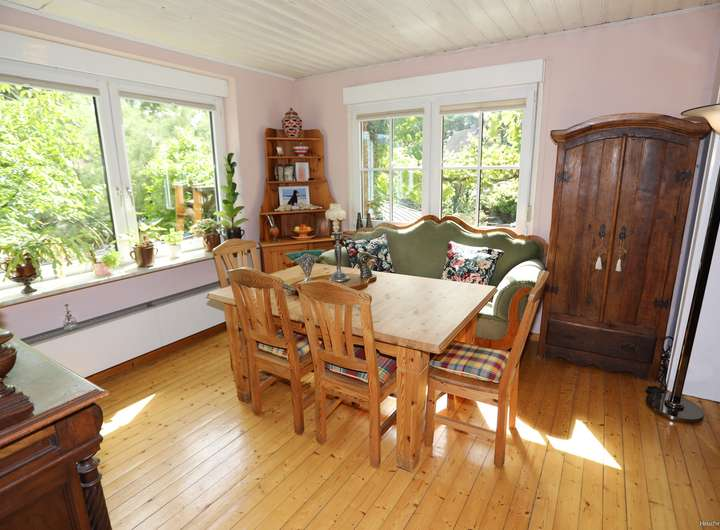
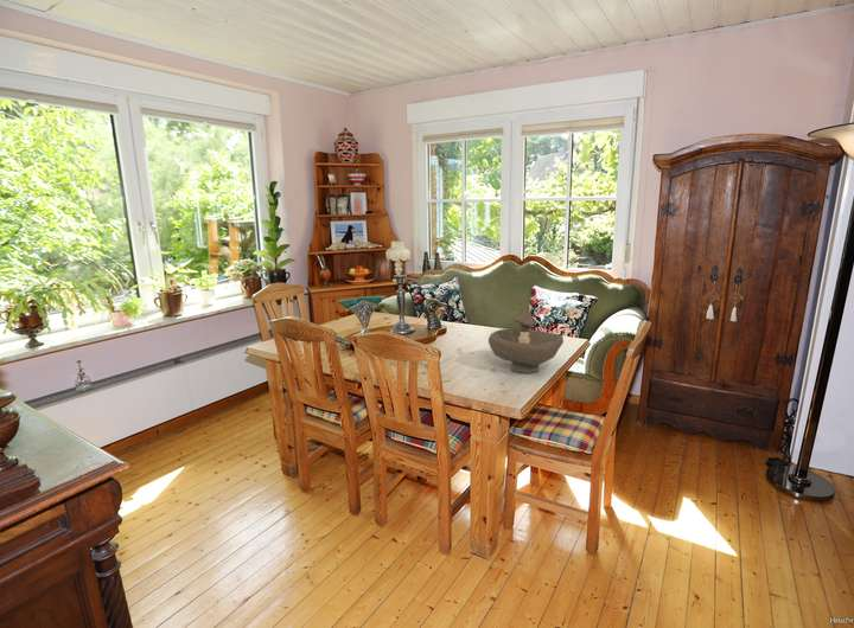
+ decorative bowl [487,309,565,374]
